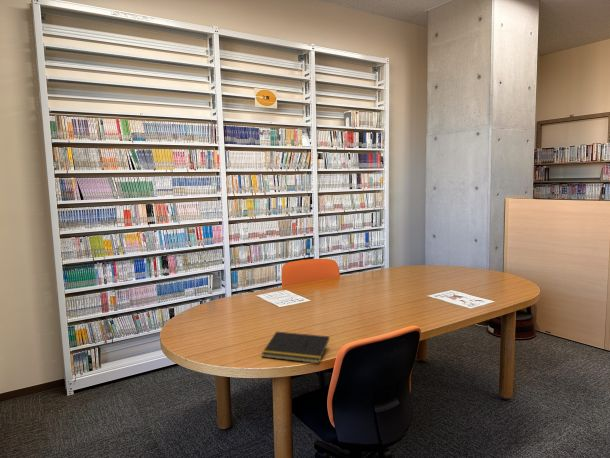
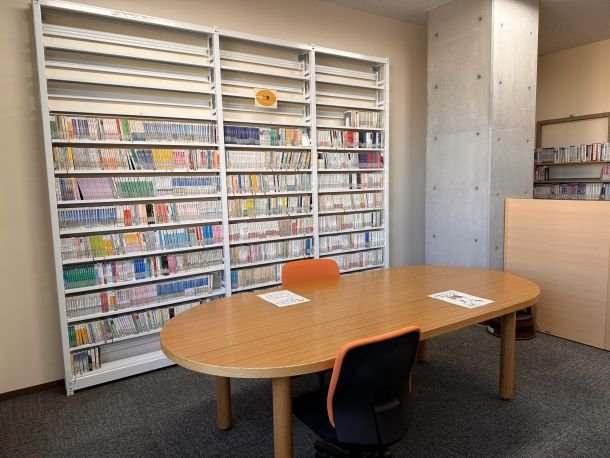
- notepad [261,331,330,364]
